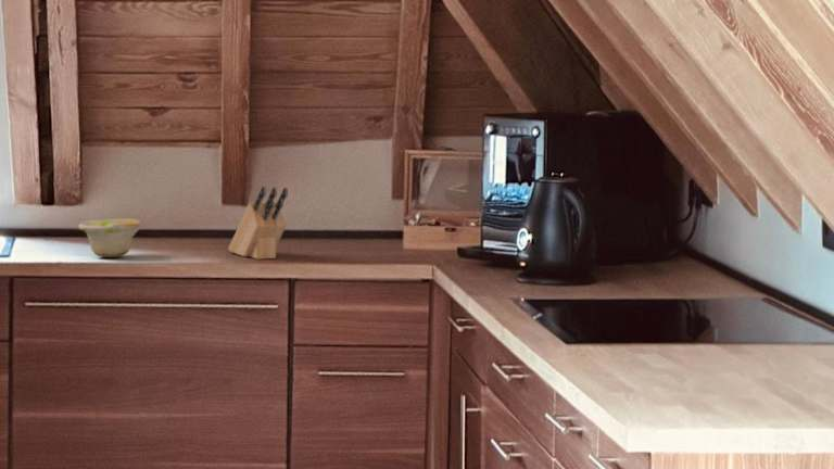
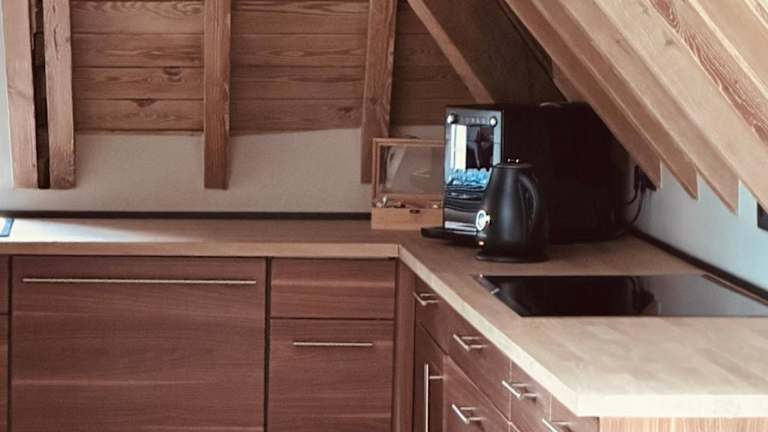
- bowl [77,218,142,258]
- knife block [227,186,289,261]
